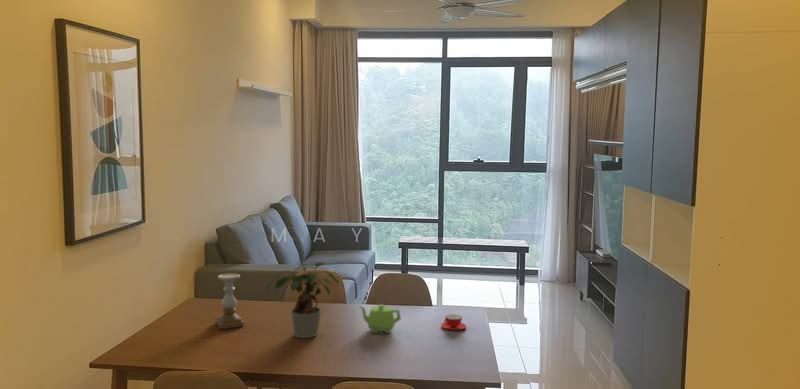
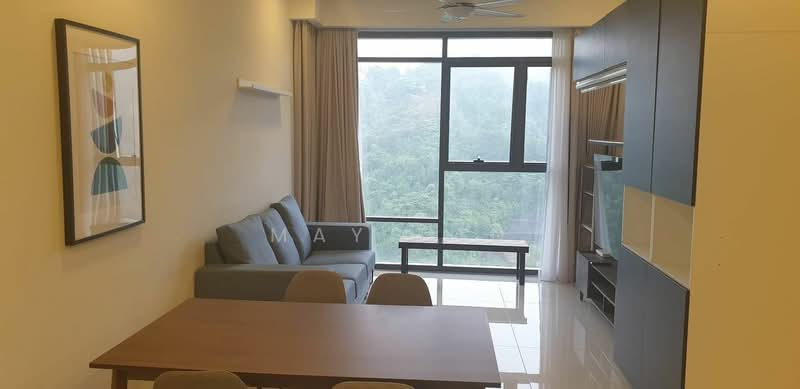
- teapot [357,304,402,334]
- teacup [440,313,467,331]
- candle holder [214,272,245,330]
- potted plant [264,261,340,339]
